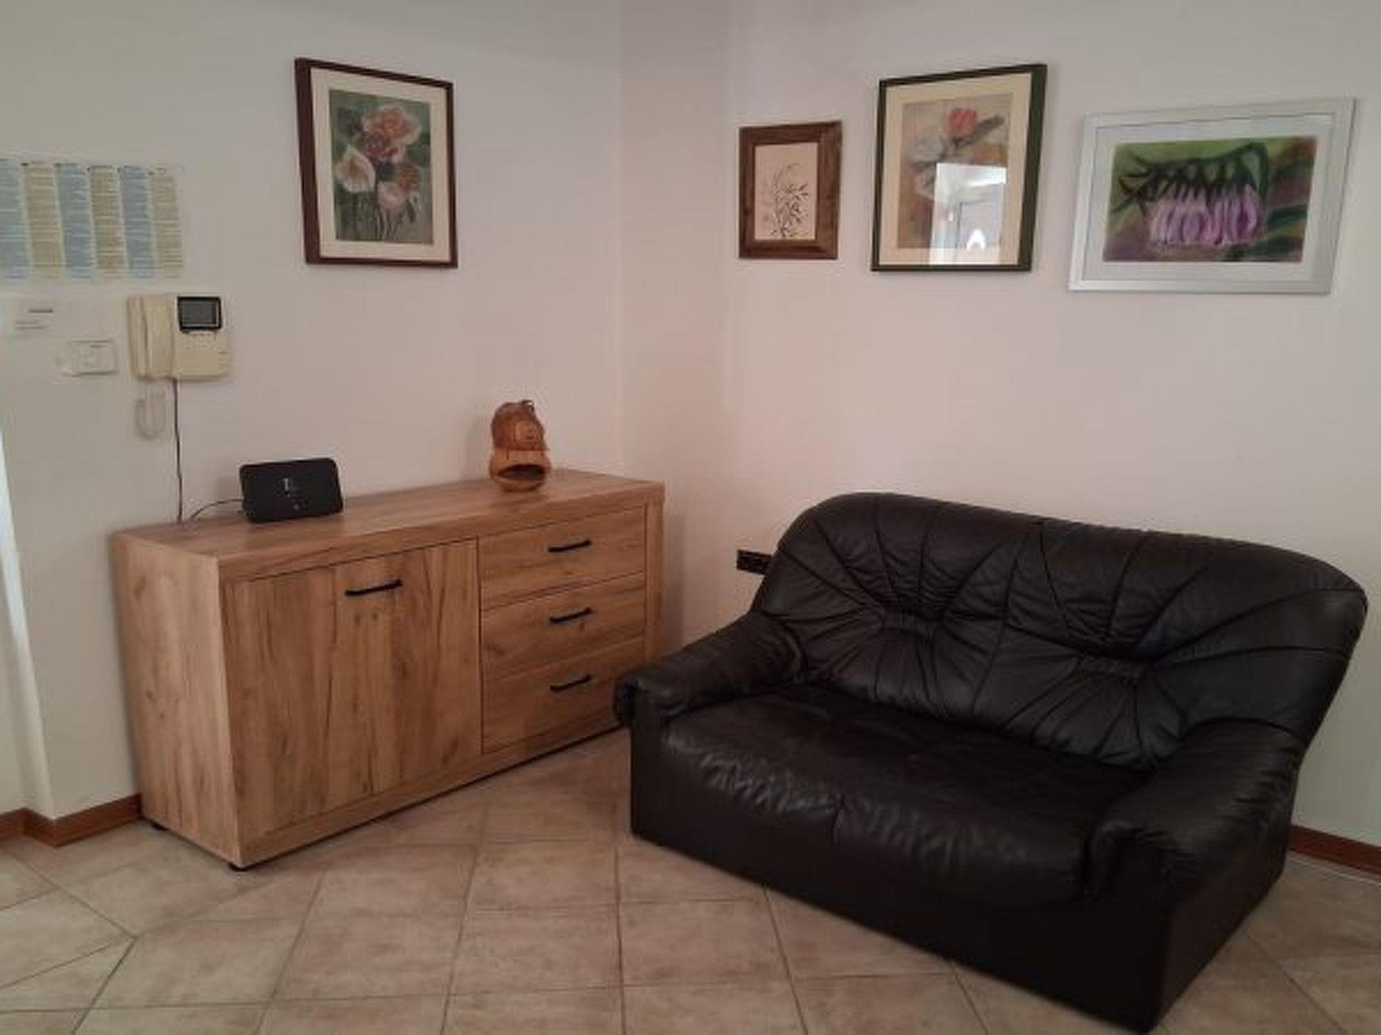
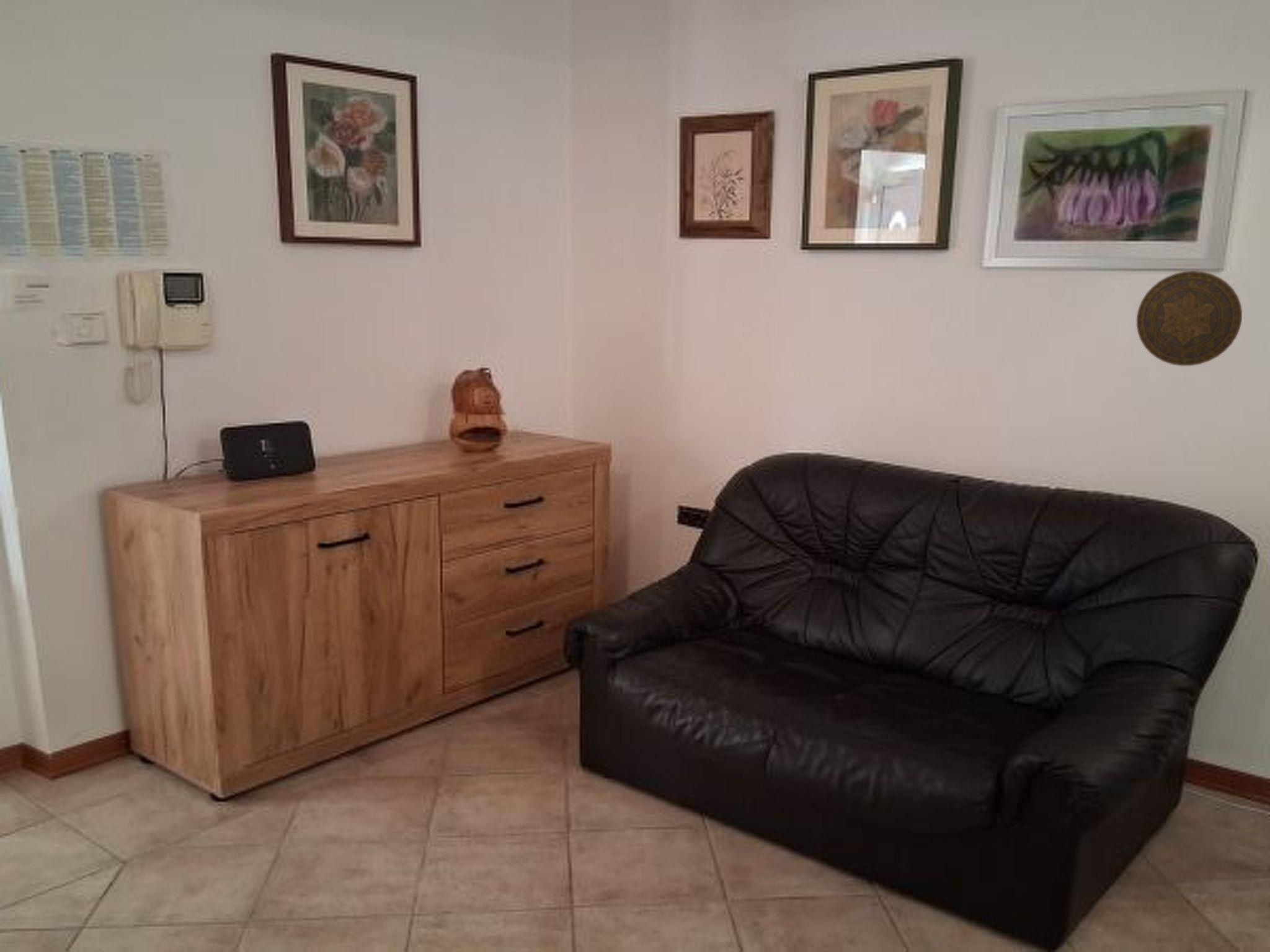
+ decorative plate [1136,270,1243,366]
